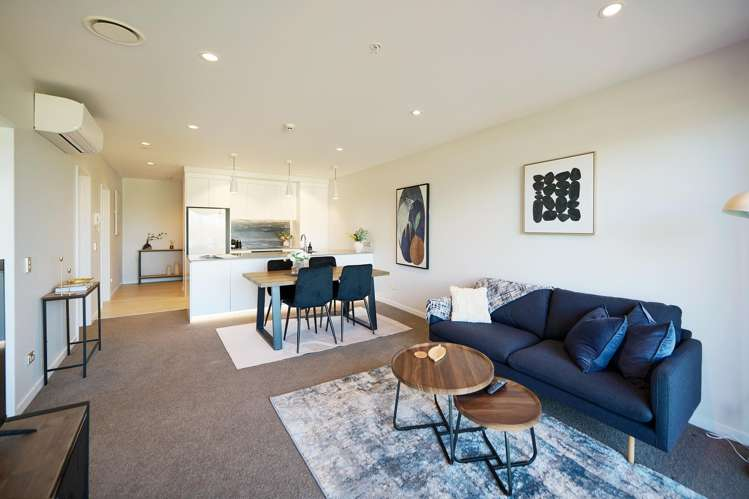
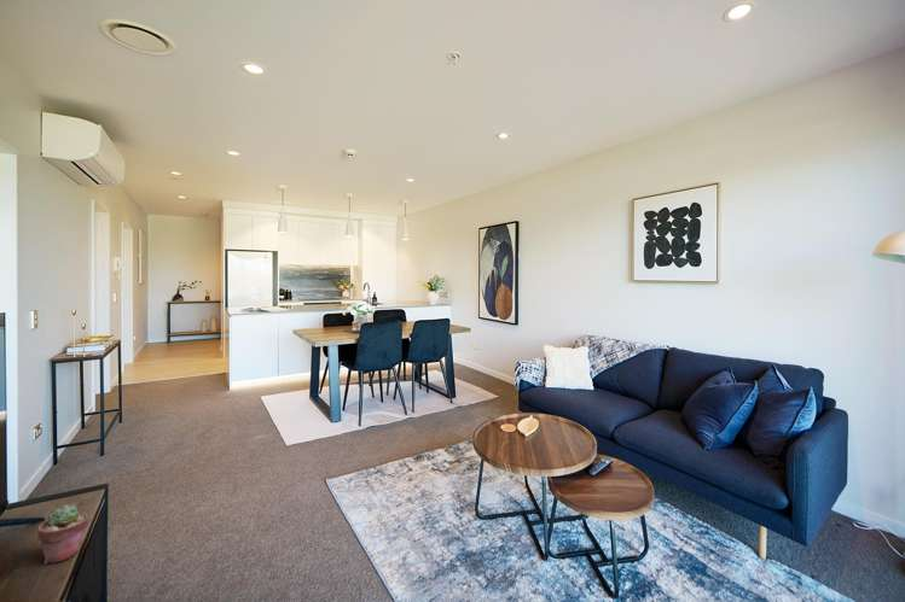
+ potted succulent [36,504,89,565]
